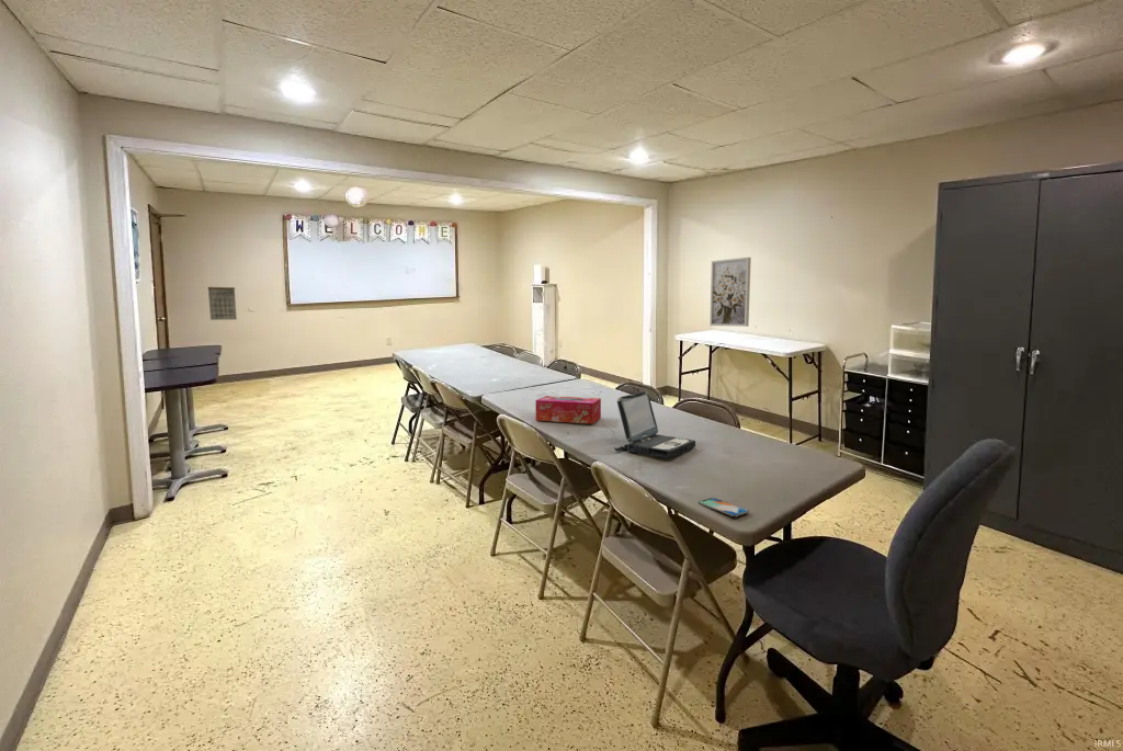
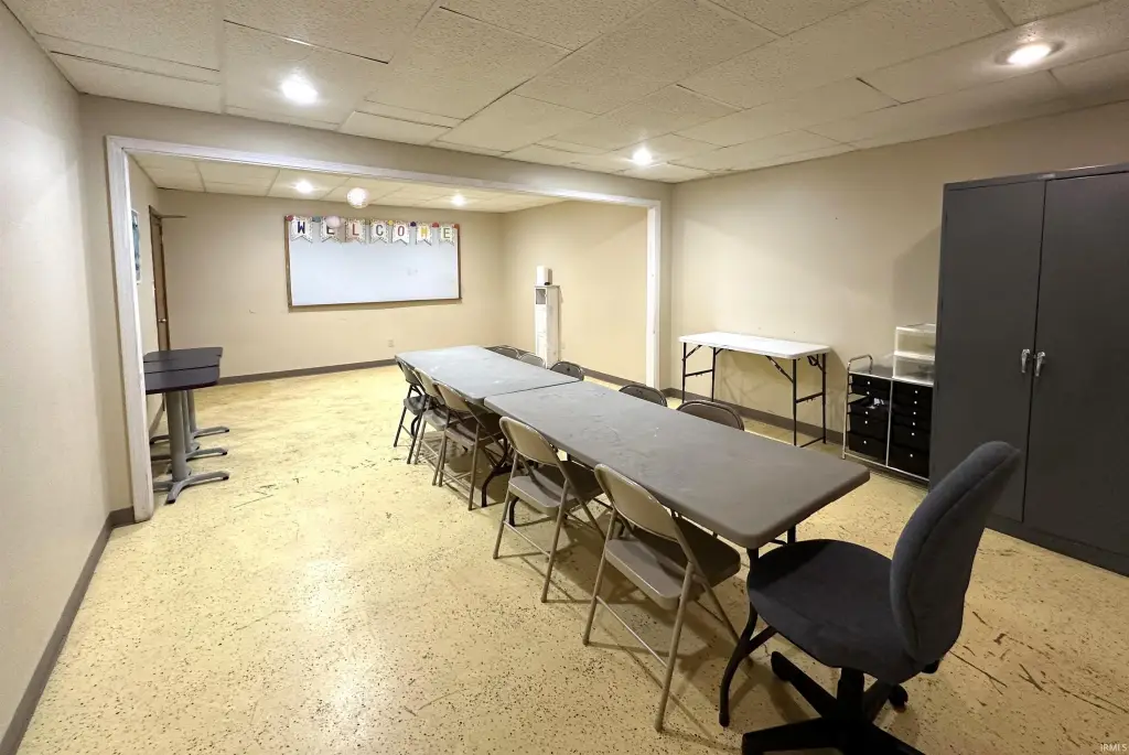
- tissue box [534,395,602,425]
- calendar [207,284,238,321]
- smartphone [697,497,750,517]
- laptop [613,390,696,458]
- wall art [708,257,752,328]
